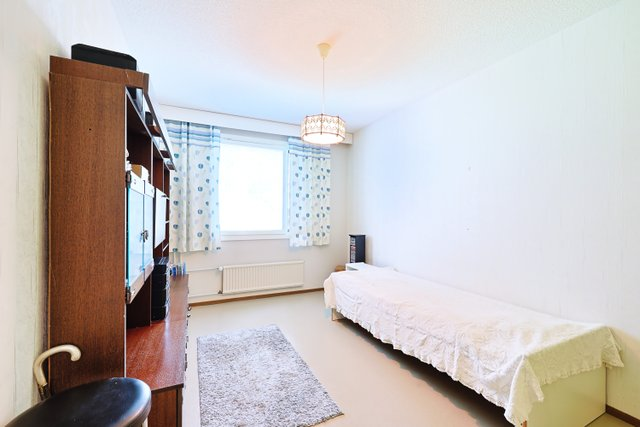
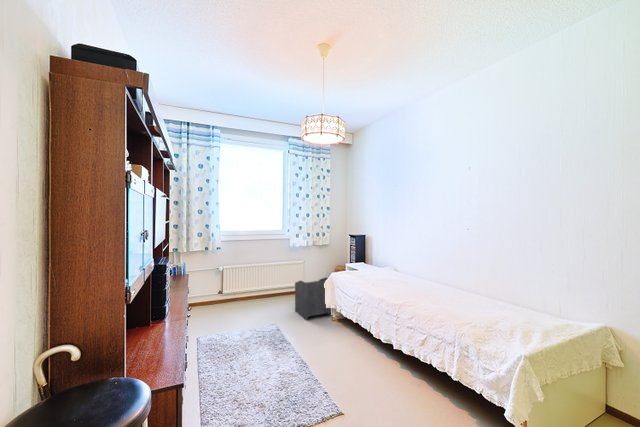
+ waste basket [294,276,332,322]
